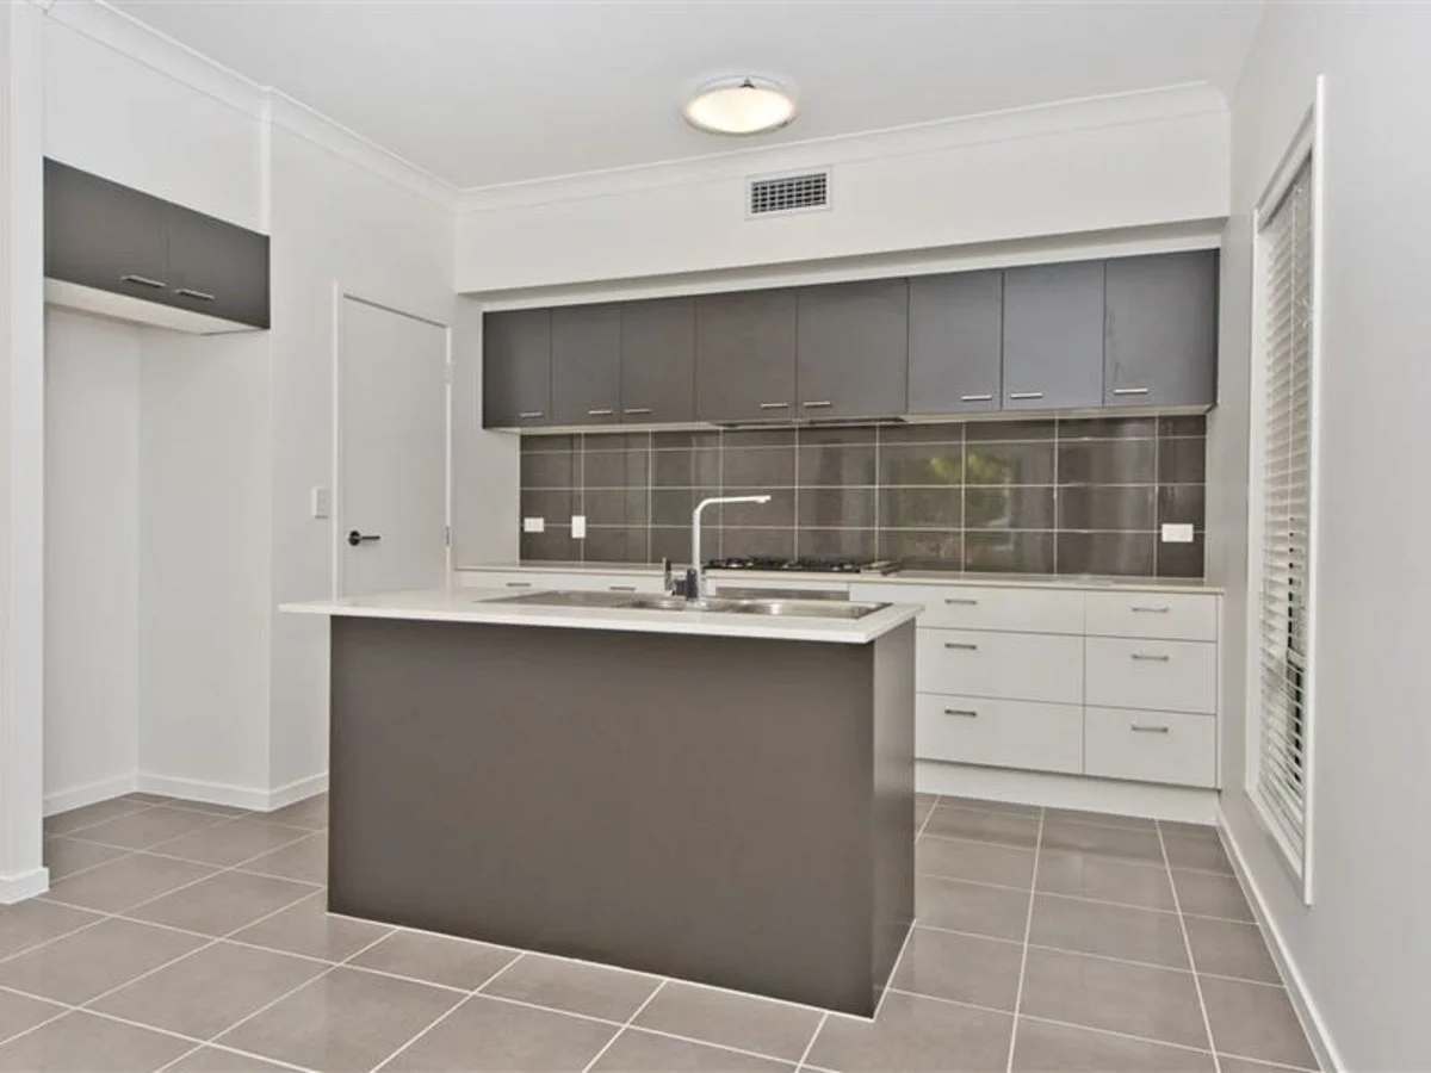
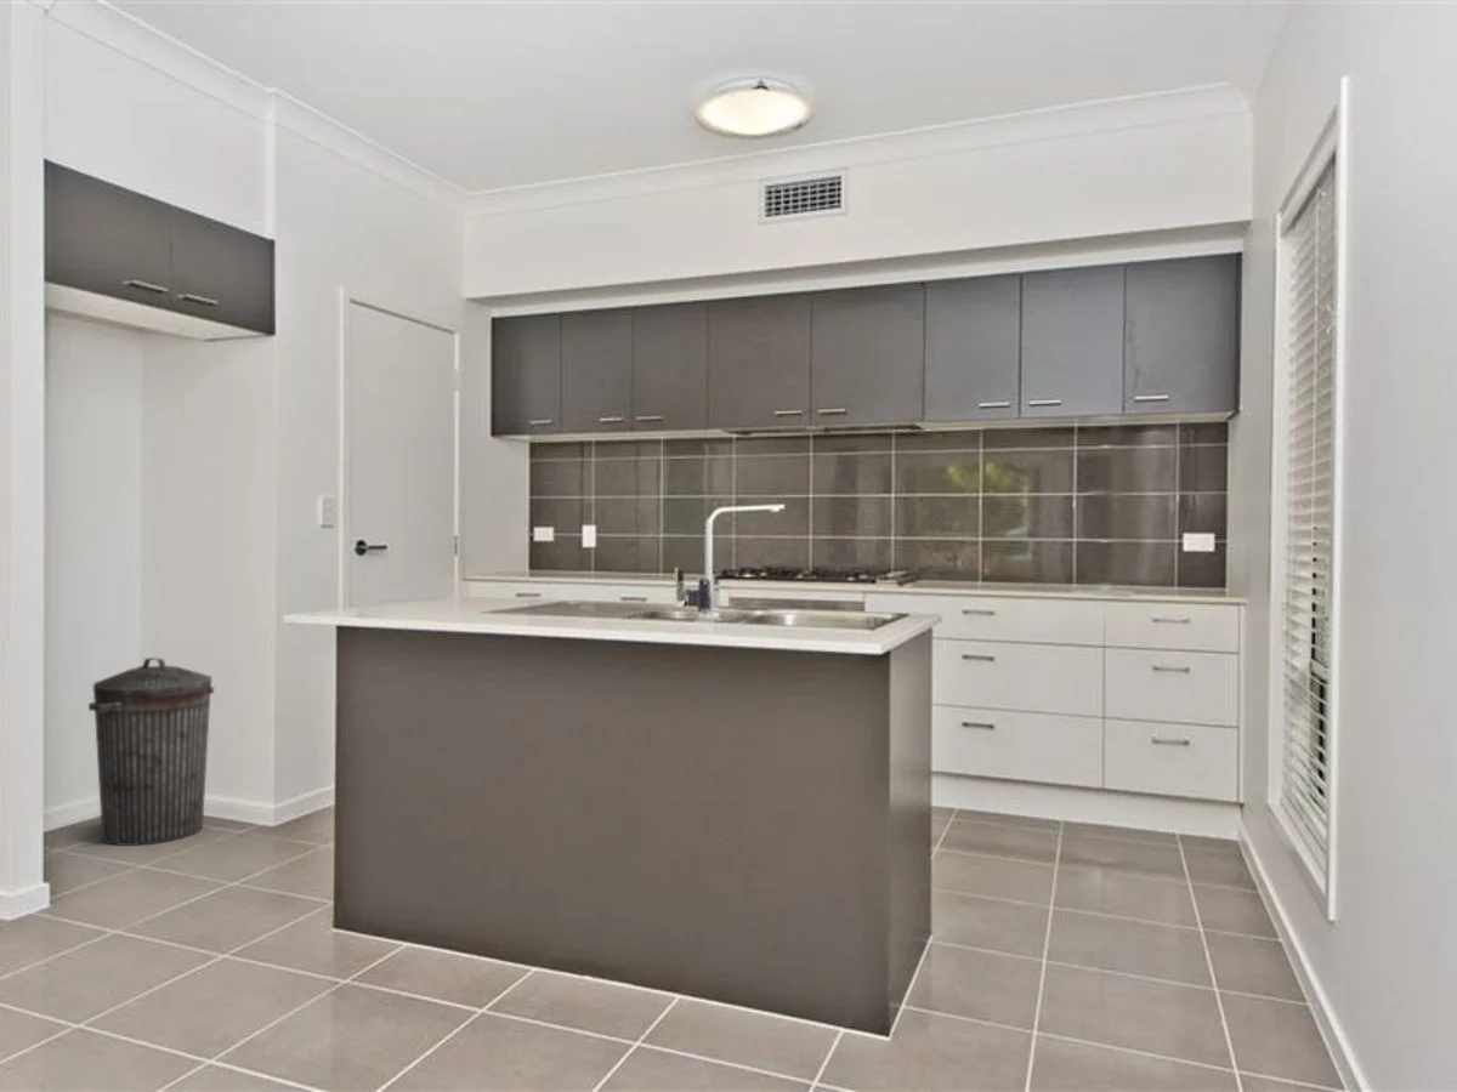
+ trash can [87,656,215,847]
